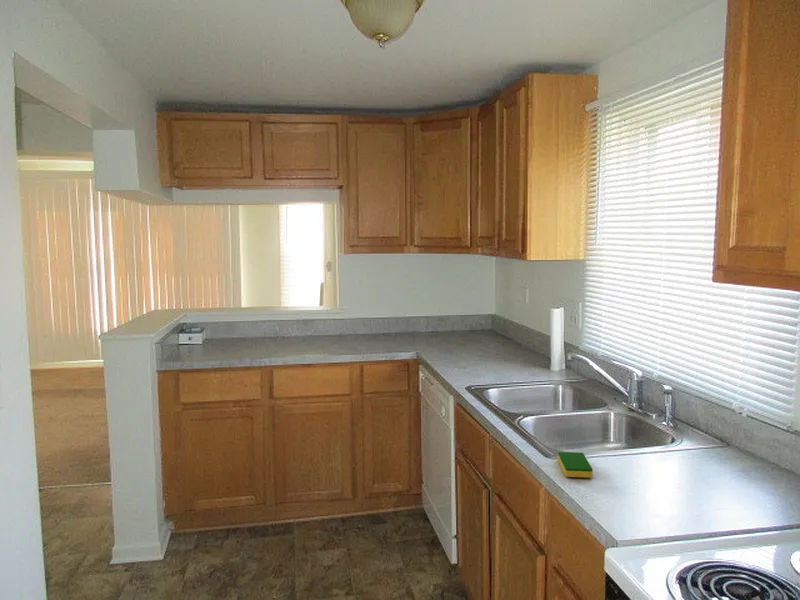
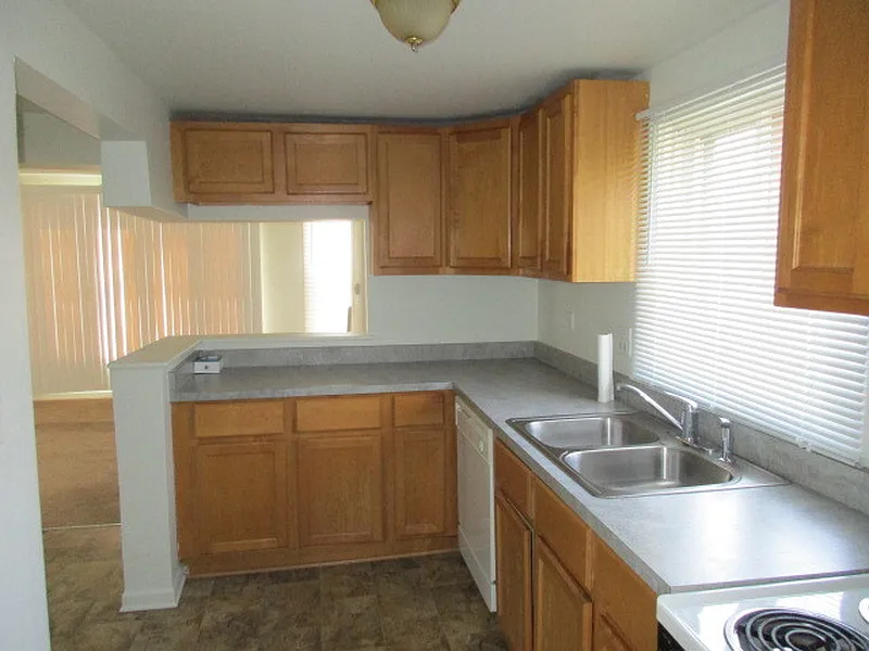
- dish sponge [557,451,594,479]
